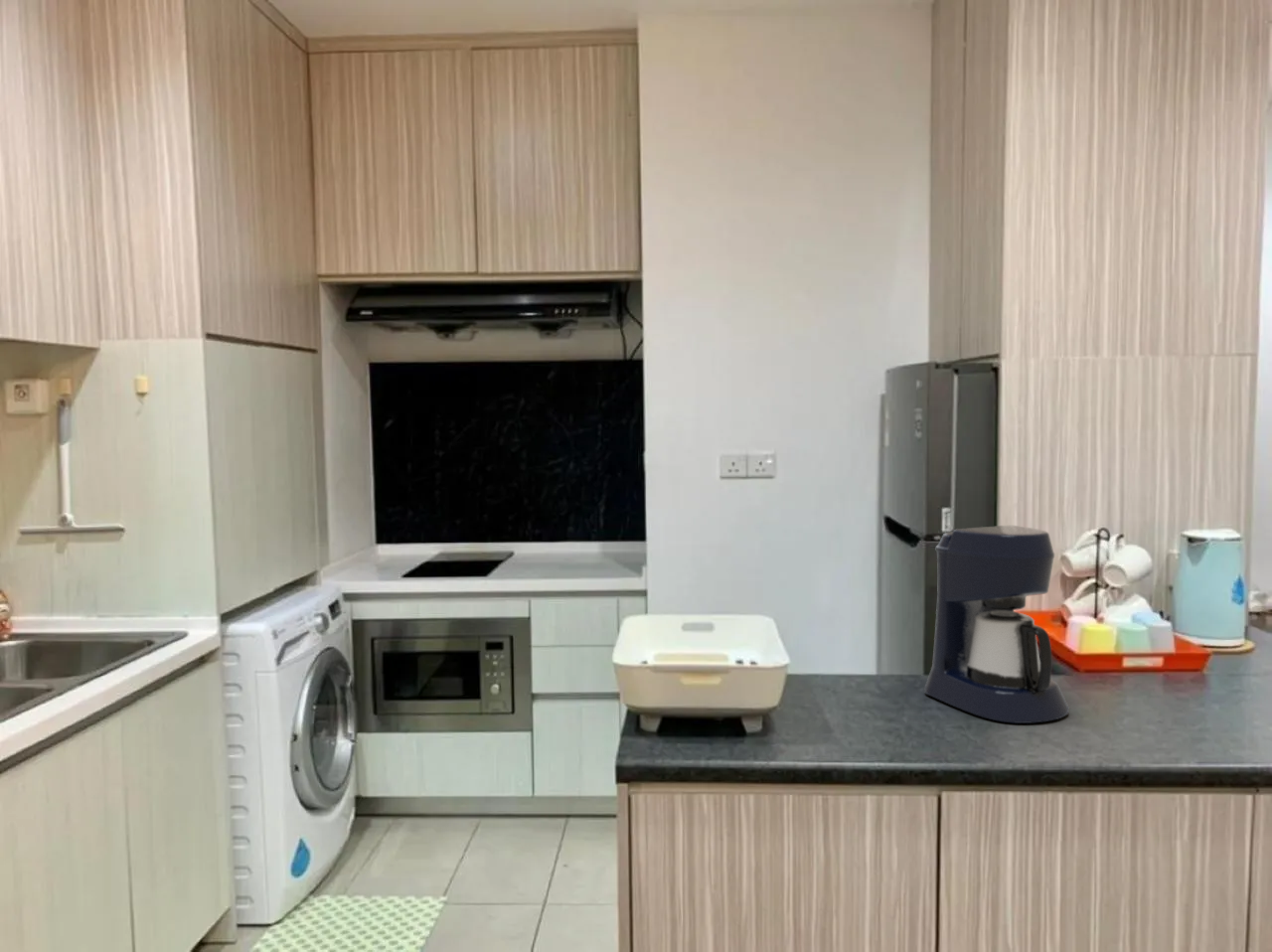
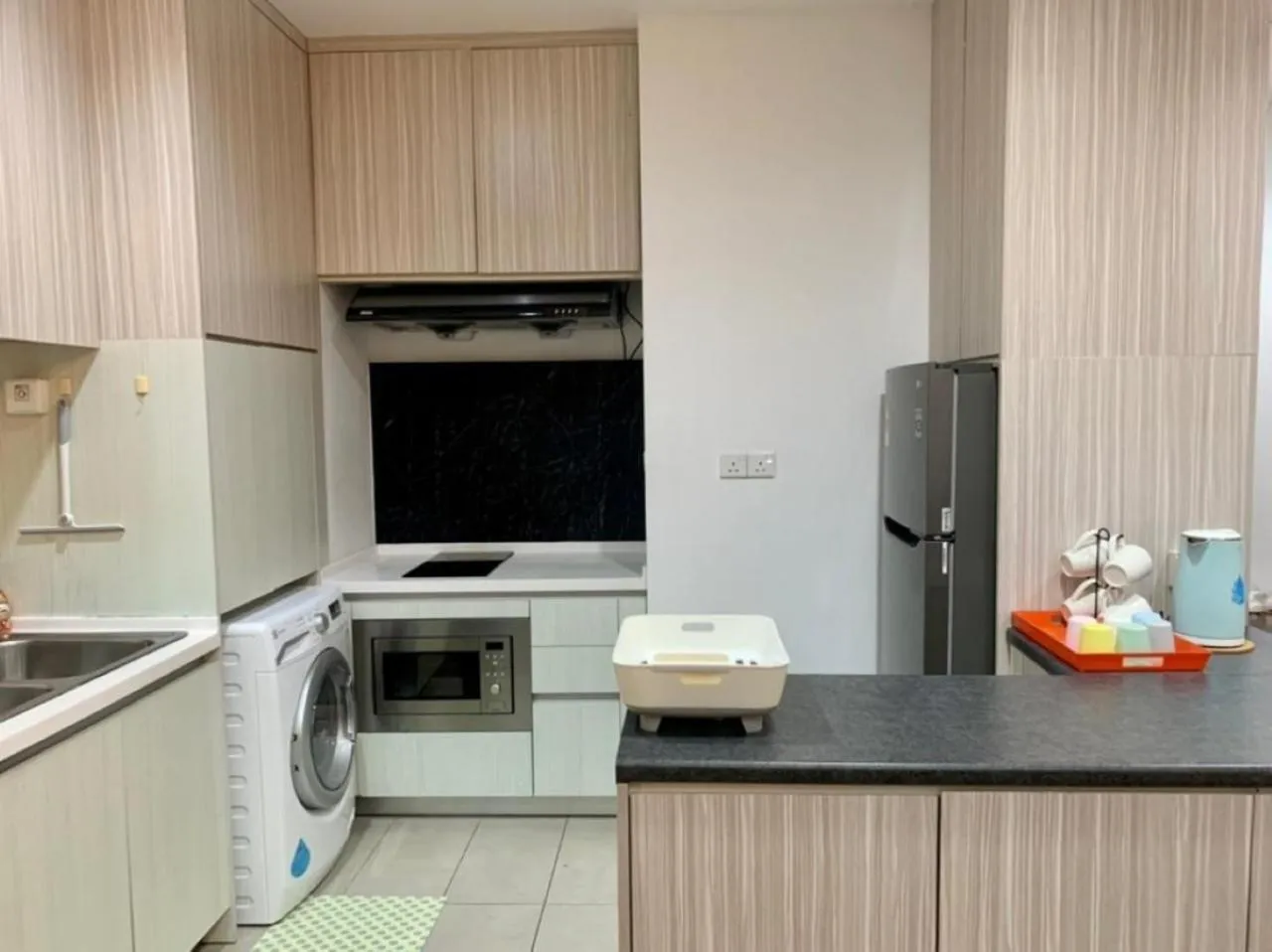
- coffee maker [923,525,1070,724]
